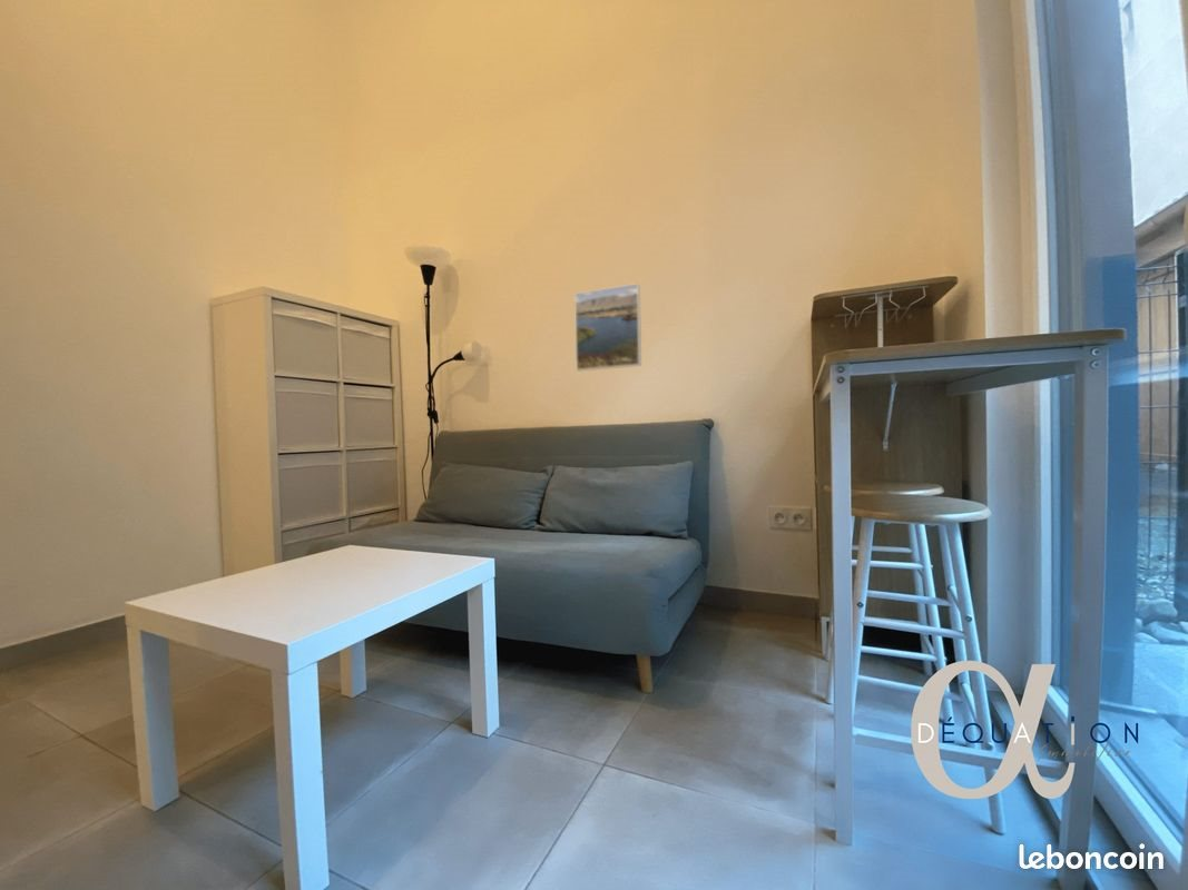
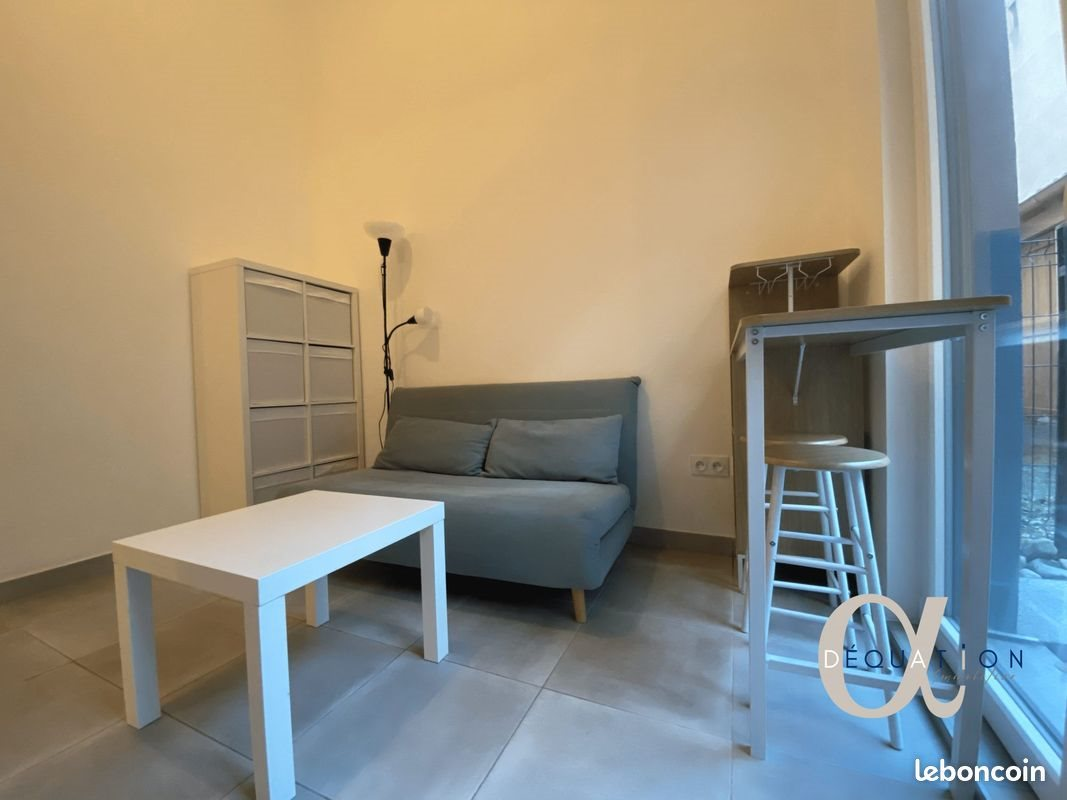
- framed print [573,283,642,372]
